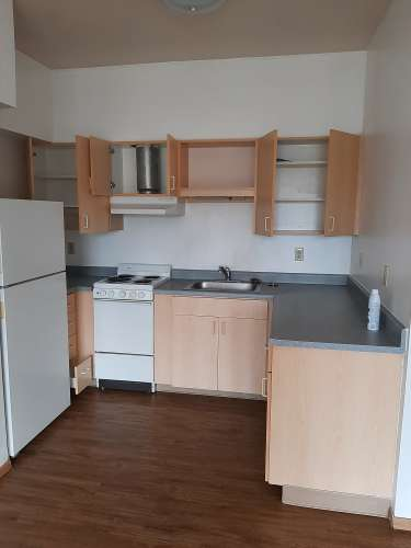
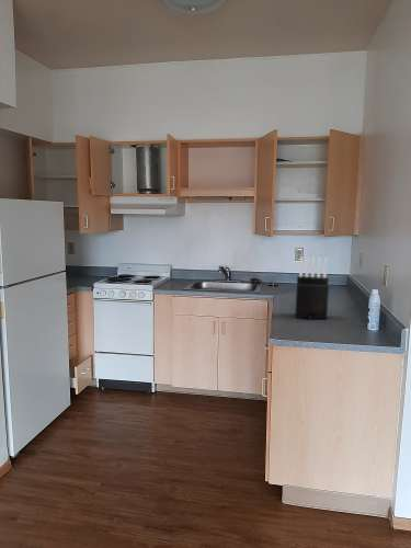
+ knife block [295,255,330,320]
